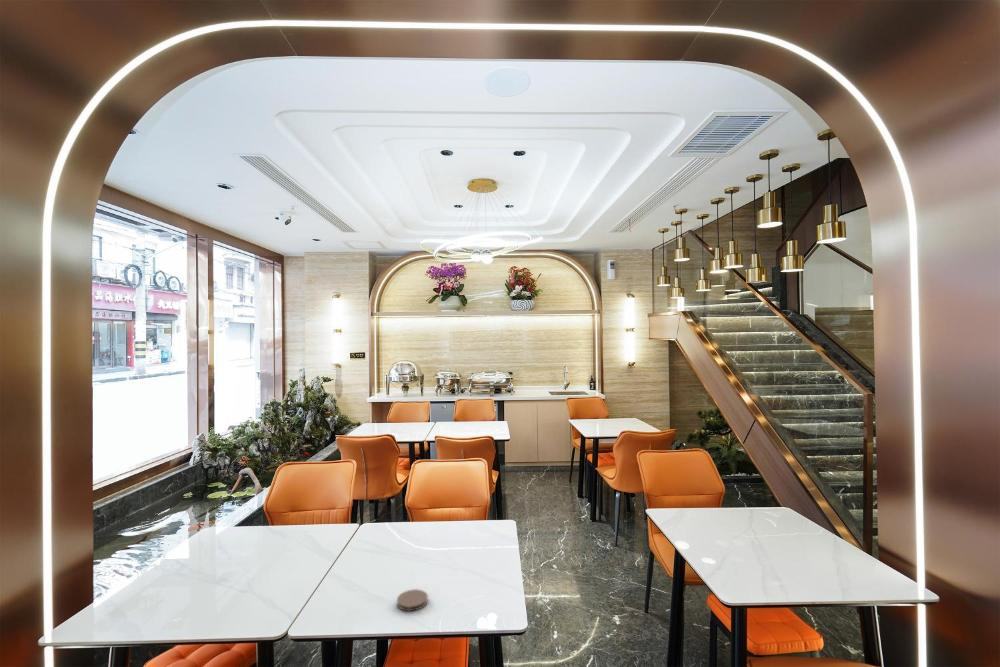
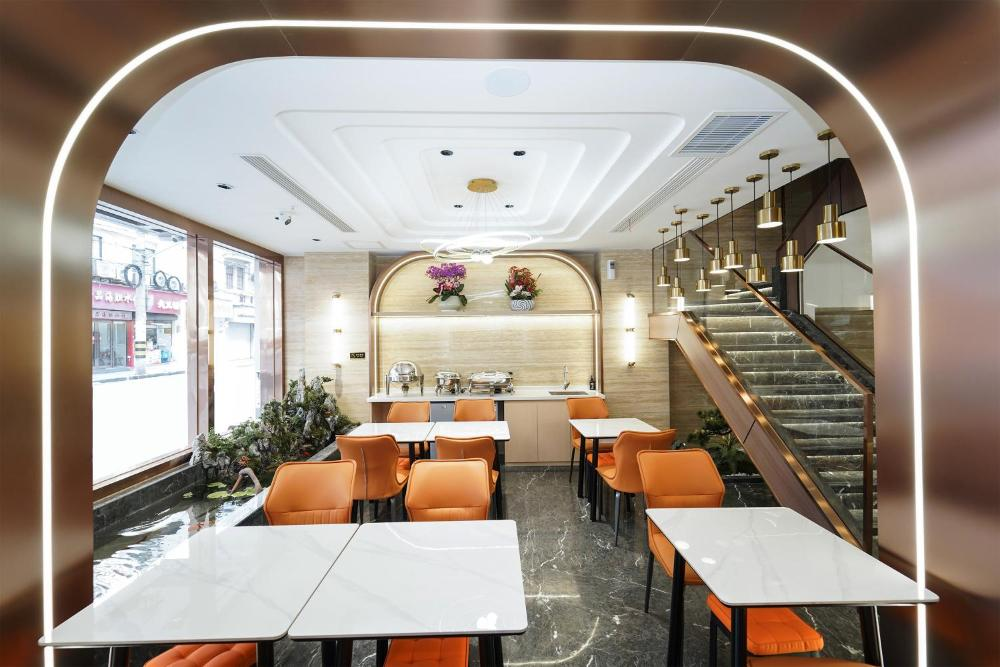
- coaster [396,588,429,612]
